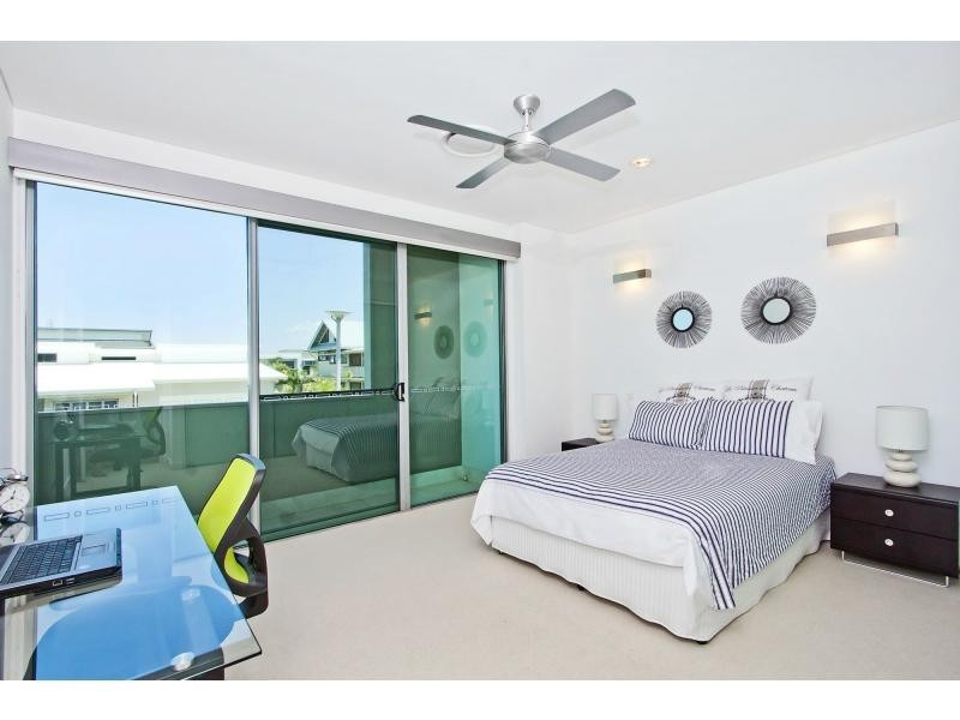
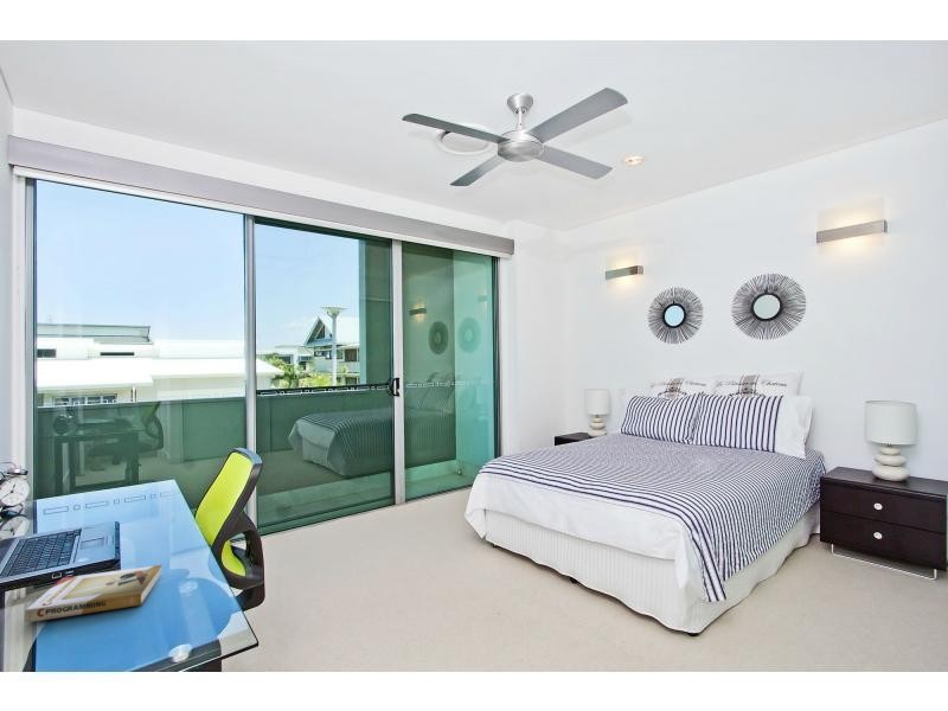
+ book [24,564,164,623]
